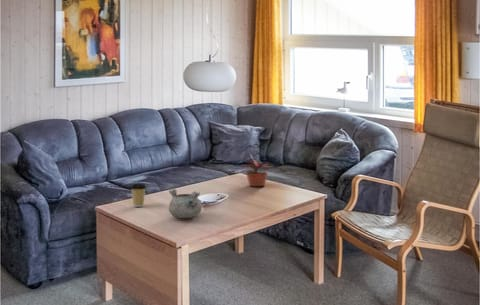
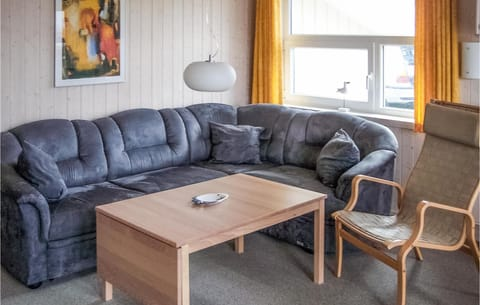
- potted plant [237,153,274,187]
- decorative bowl [168,188,203,219]
- coffee cup [129,183,147,208]
